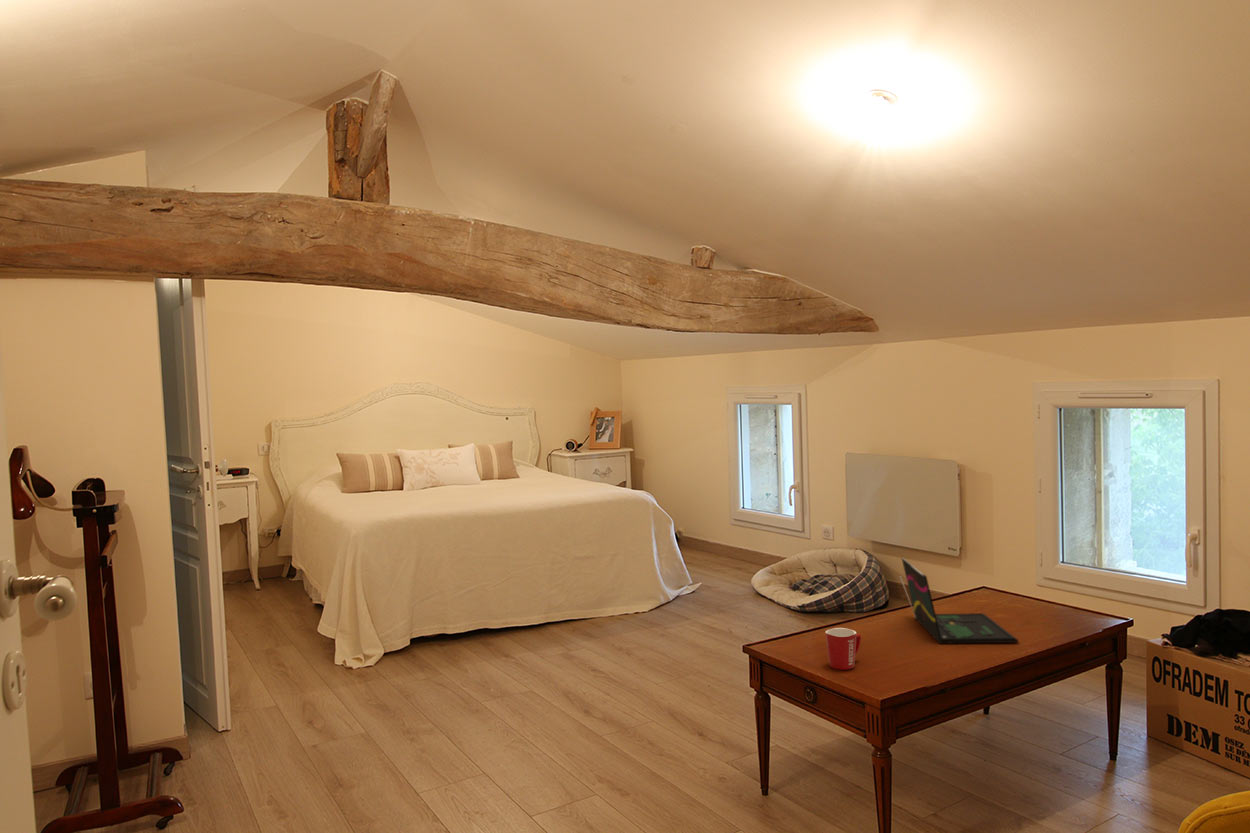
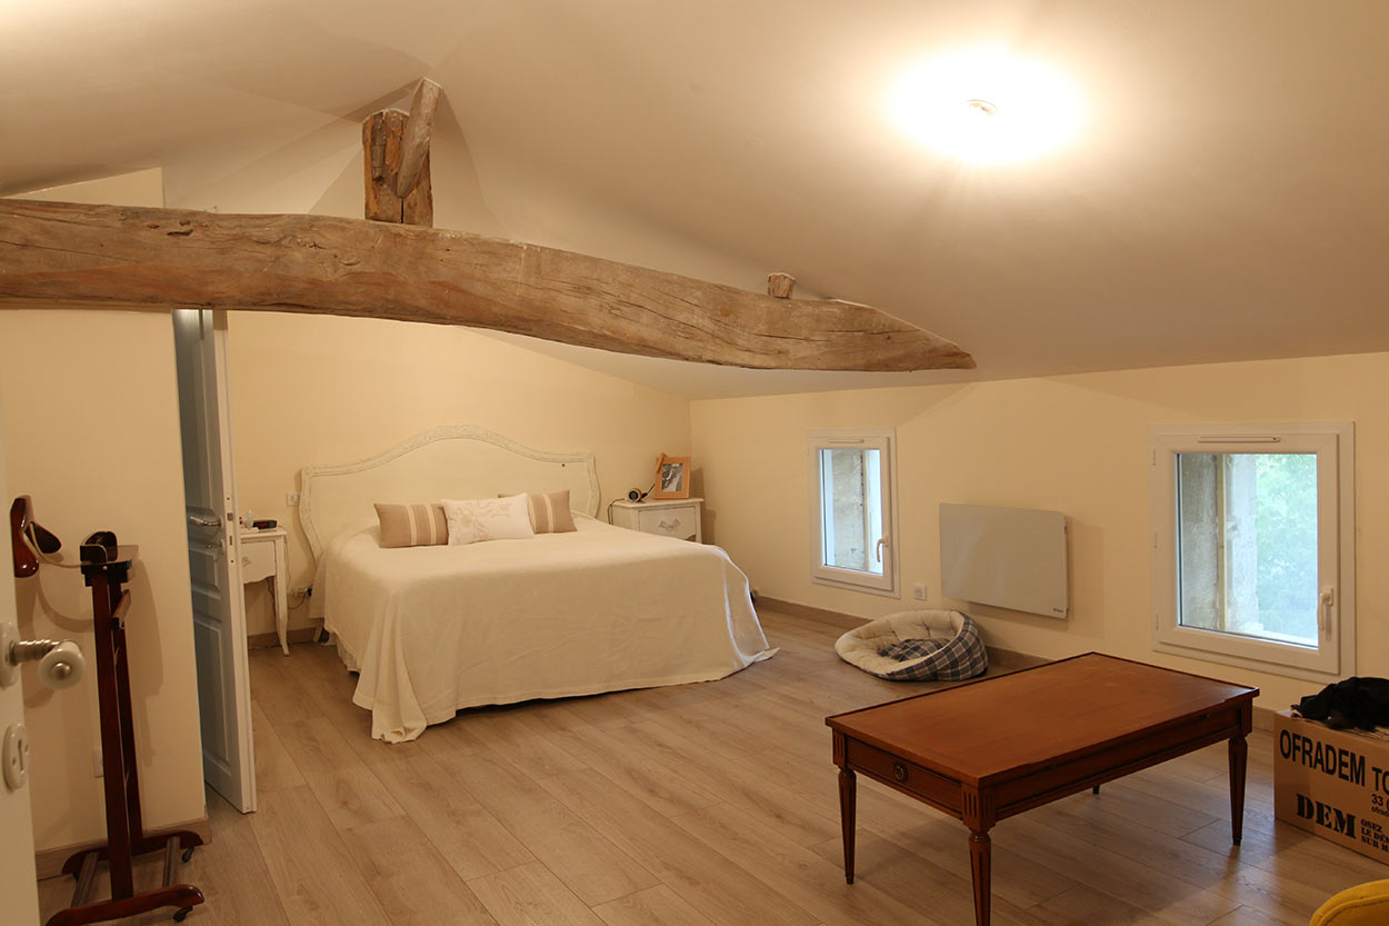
- mug [825,627,862,671]
- laptop [898,557,1020,645]
